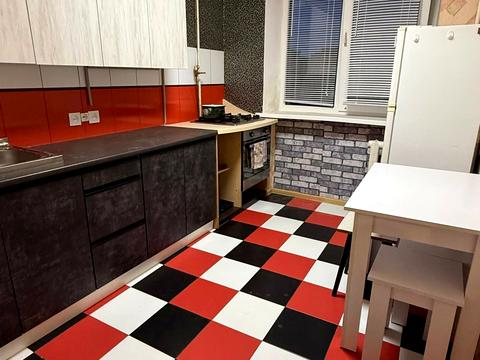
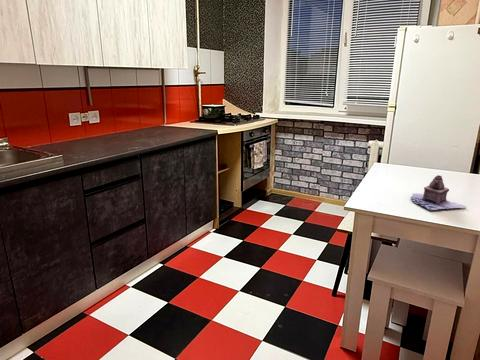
+ teapot [410,174,467,212]
